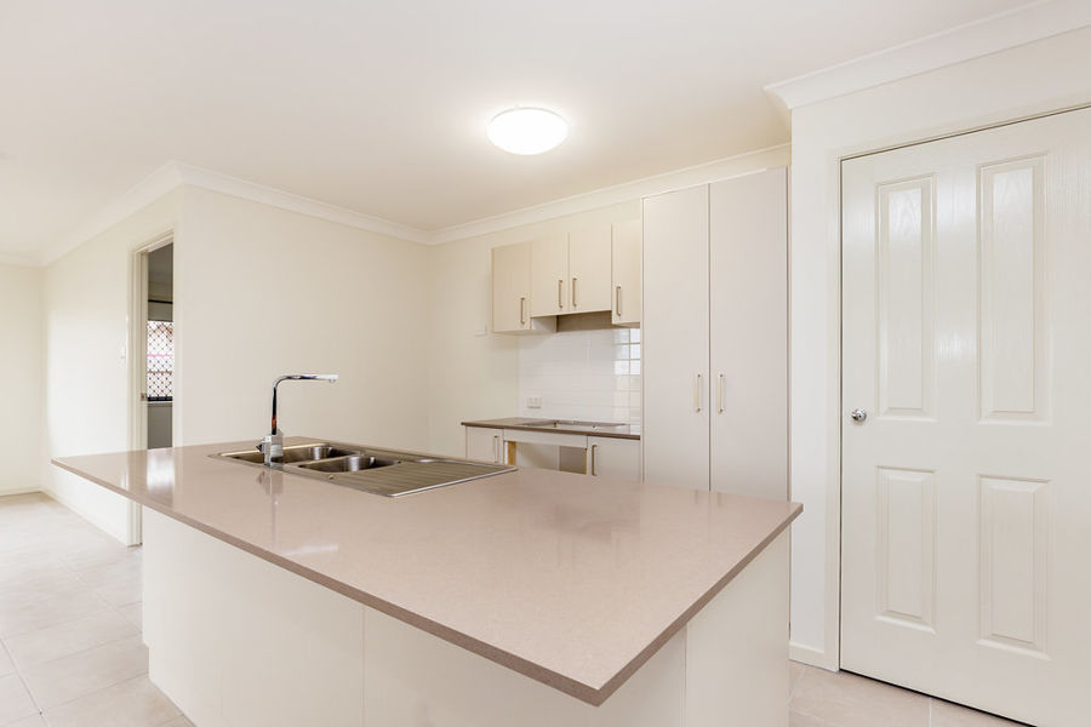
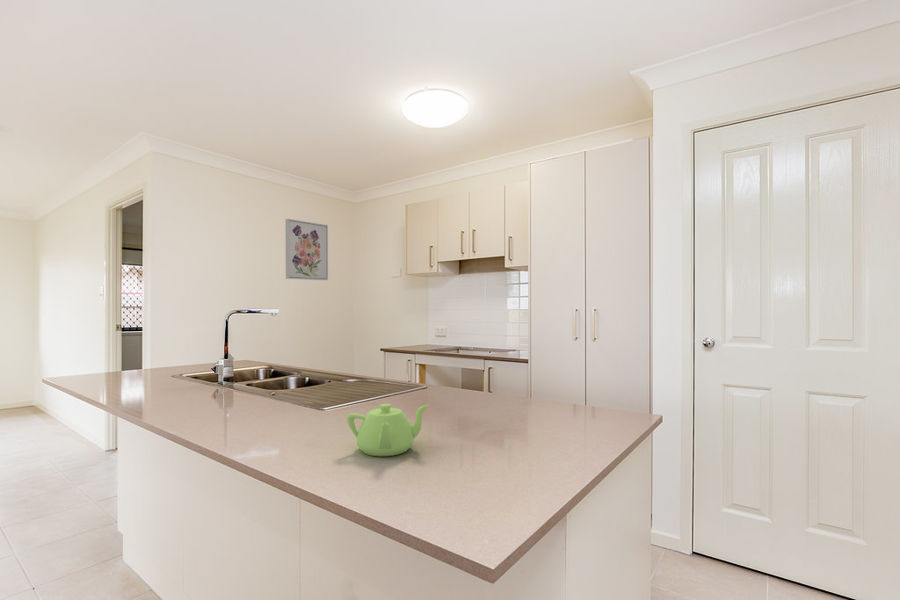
+ wall art [285,218,329,281]
+ teapot [346,403,429,457]
